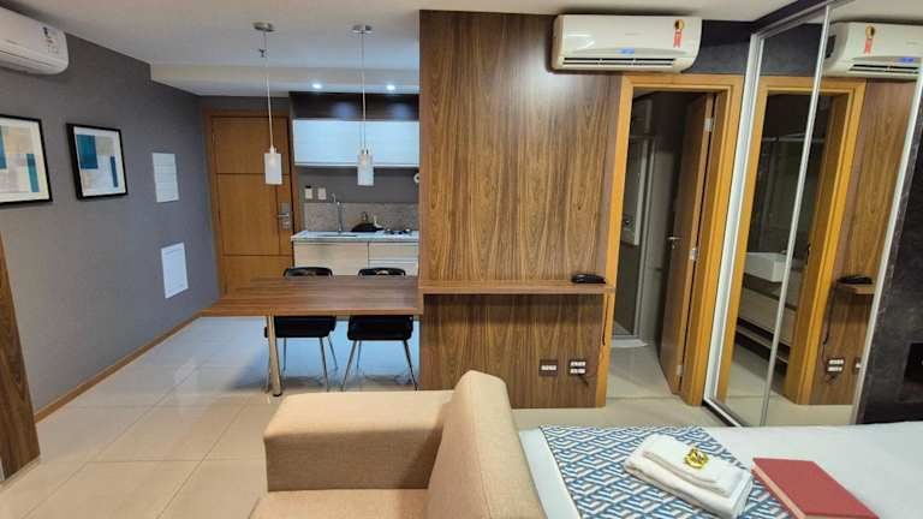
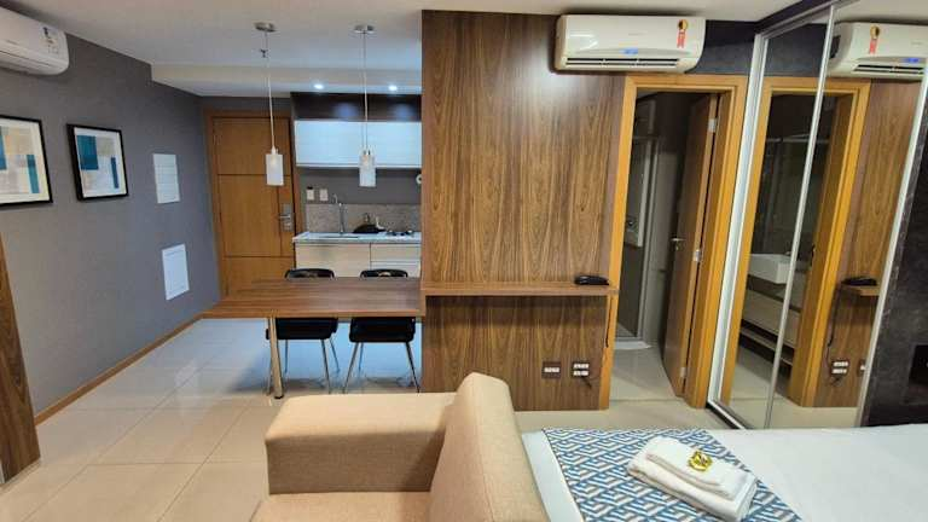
- hardback book [750,457,881,519]
